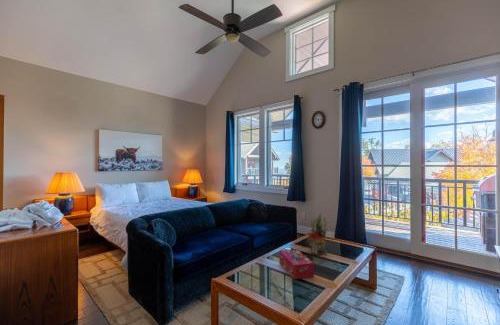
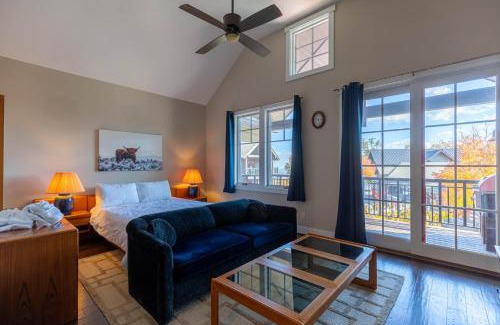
- flower arrangement [306,212,329,256]
- tissue box [278,248,315,280]
